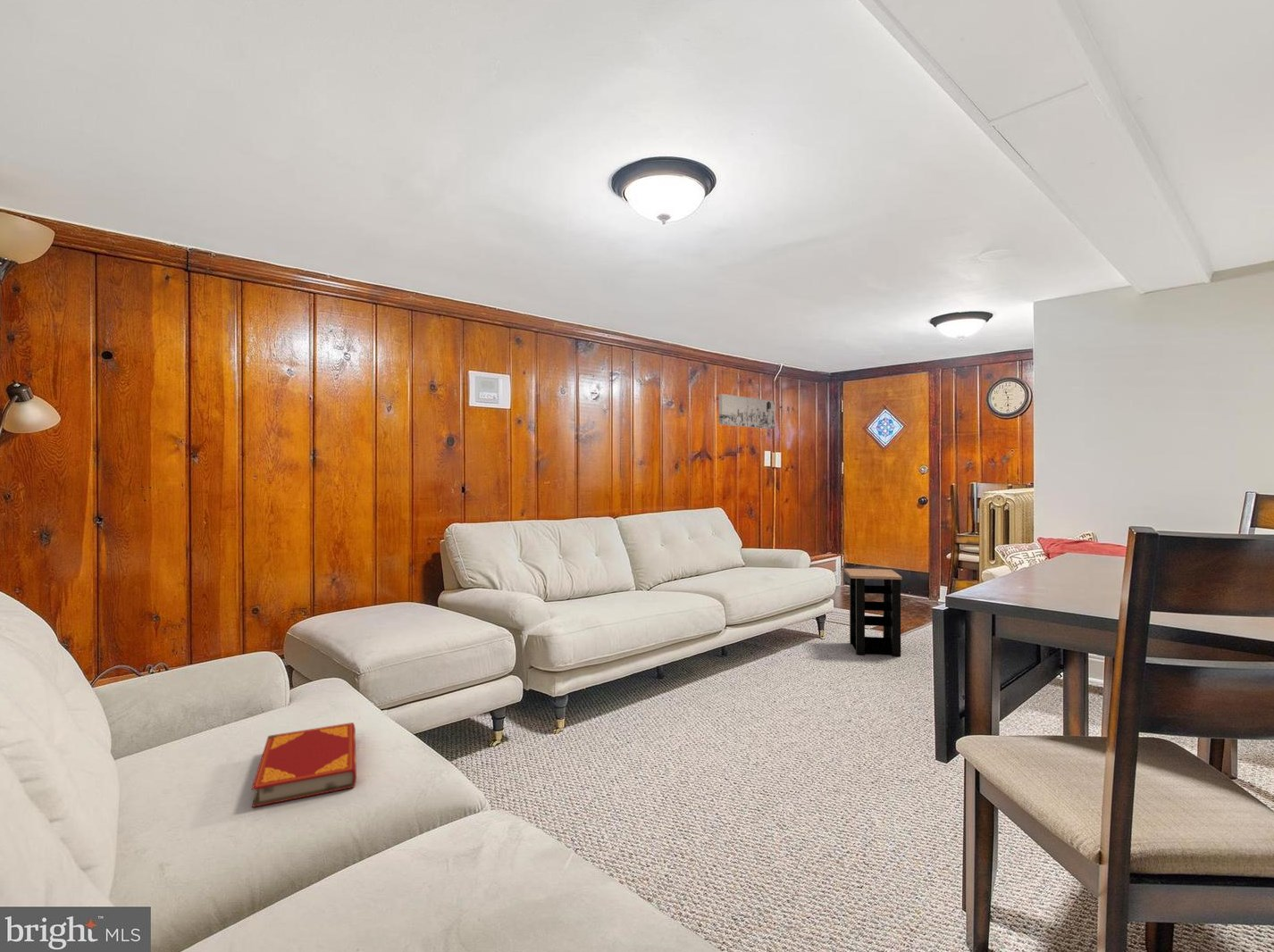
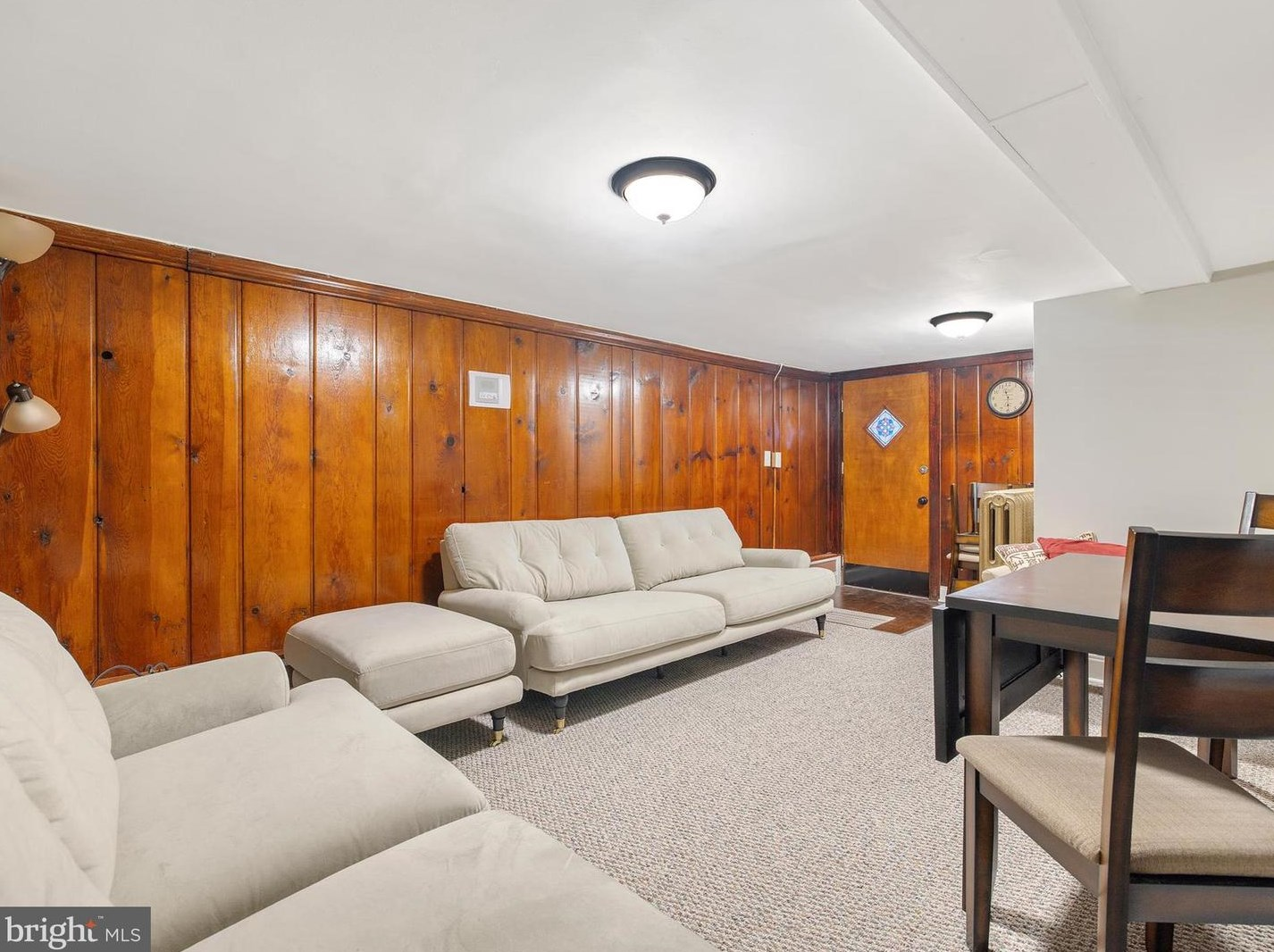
- side table [843,568,903,657]
- wall art [718,393,775,430]
- hardback book [251,722,357,808]
